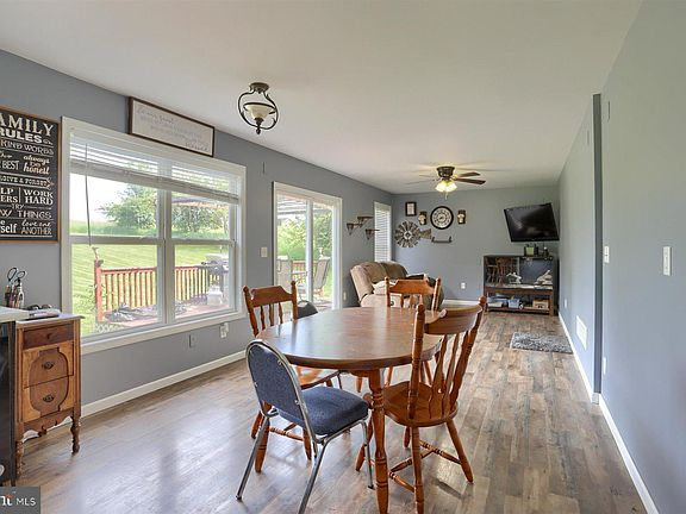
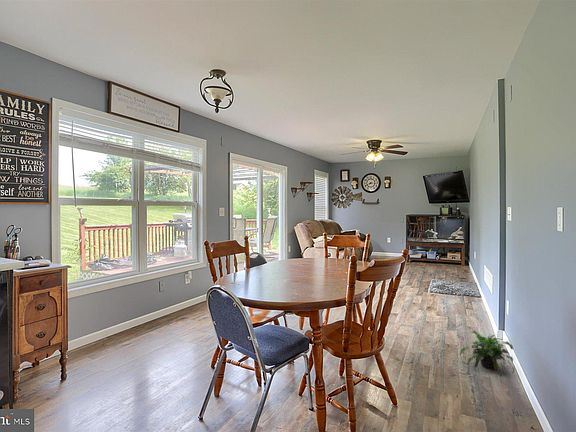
+ potted plant [459,329,515,375]
